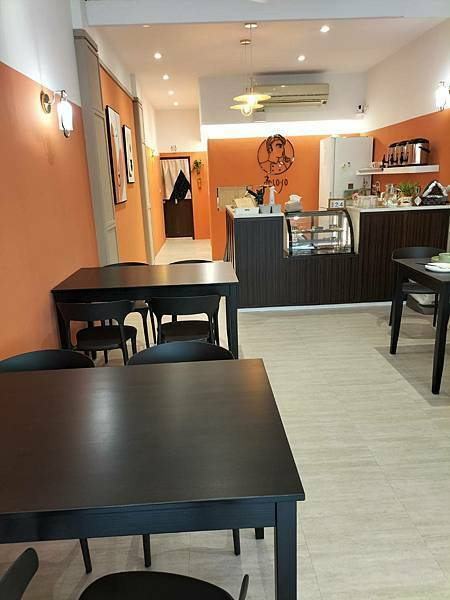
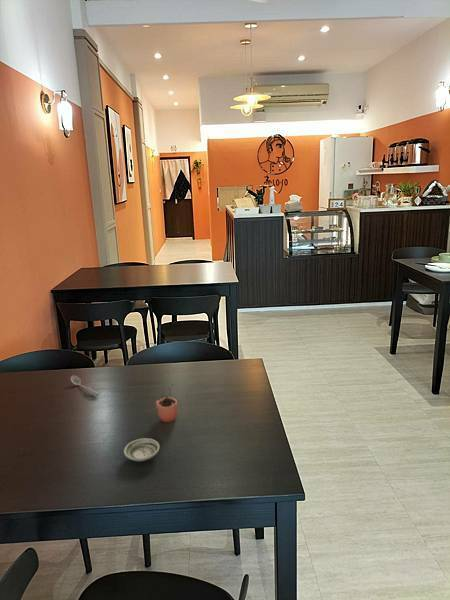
+ spoon [70,374,100,397]
+ cocoa [154,383,178,423]
+ saucer [123,437,161,462]
